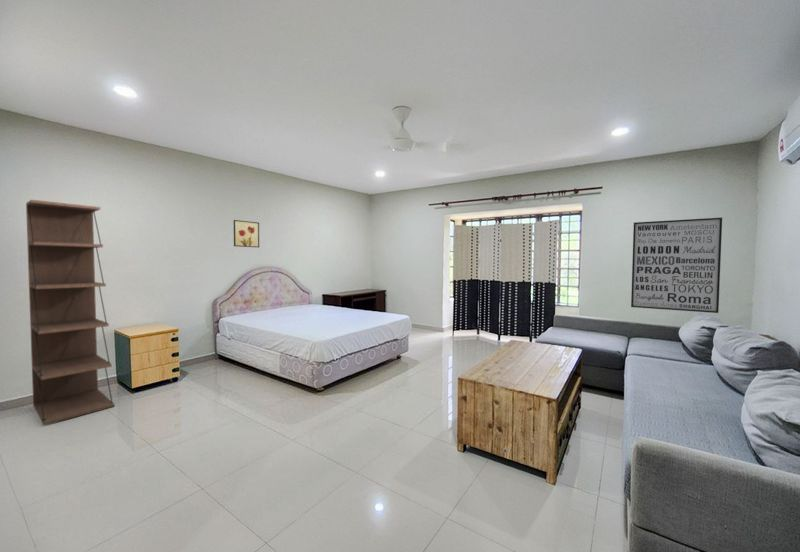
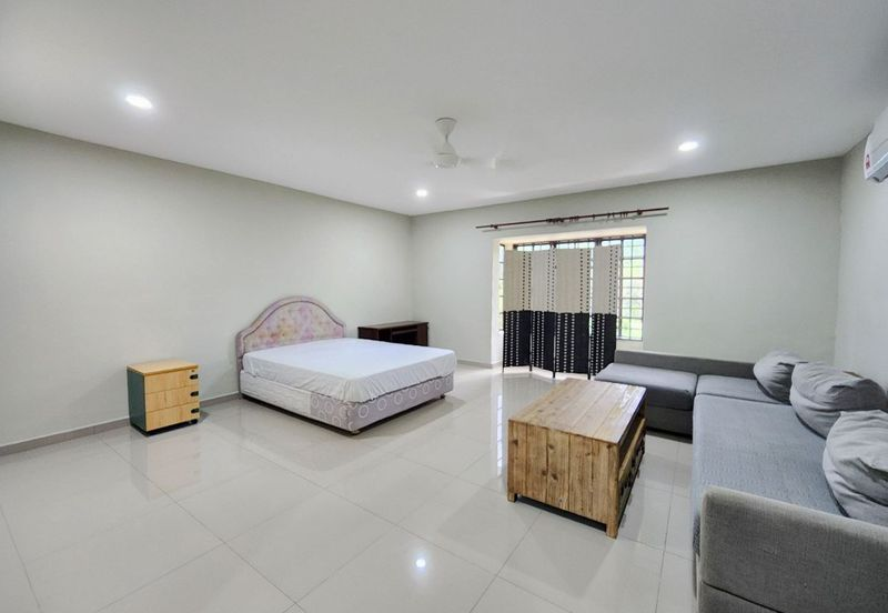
- wall art [630,217,723,314]
- bookcase [25,199,116,426]
- wall art [233,219,260,248]
